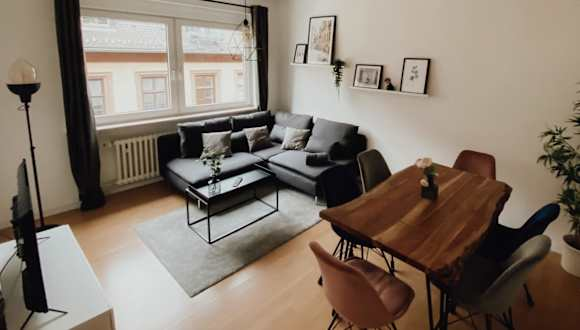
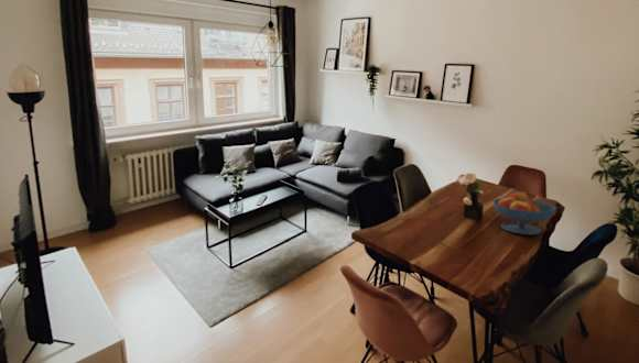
+ fruit bowl [491,190,557,235]
